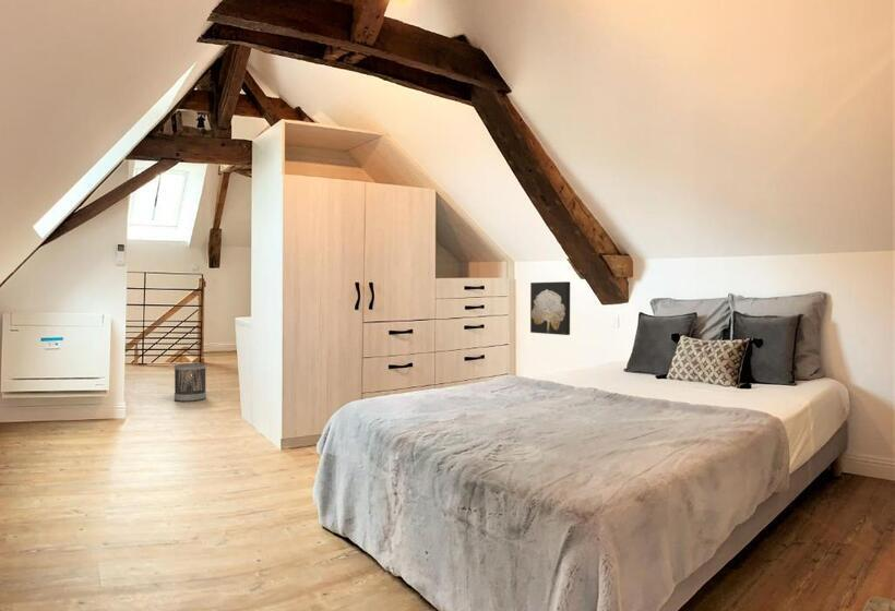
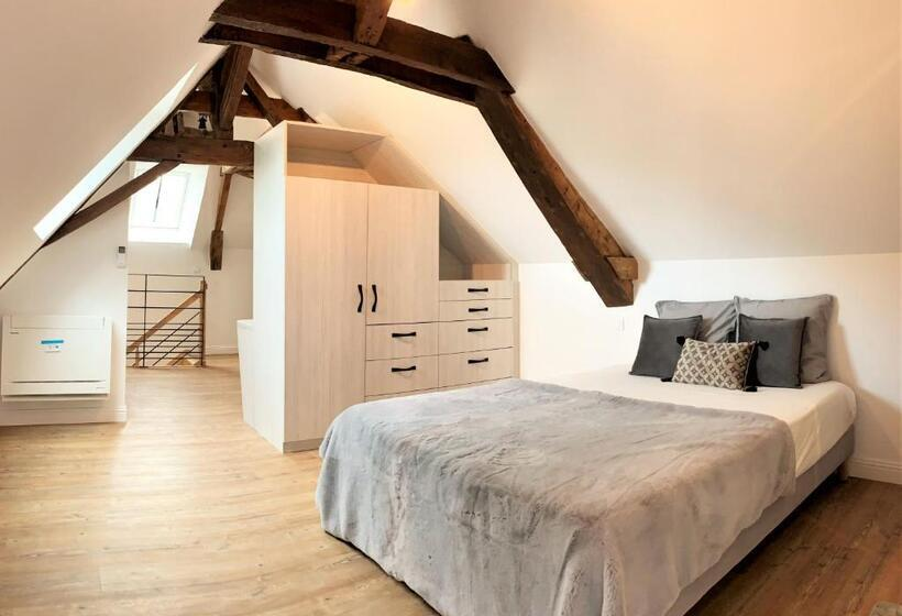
- wastebasket [174,362,207,403]
- wall art [529,280,571,336]
